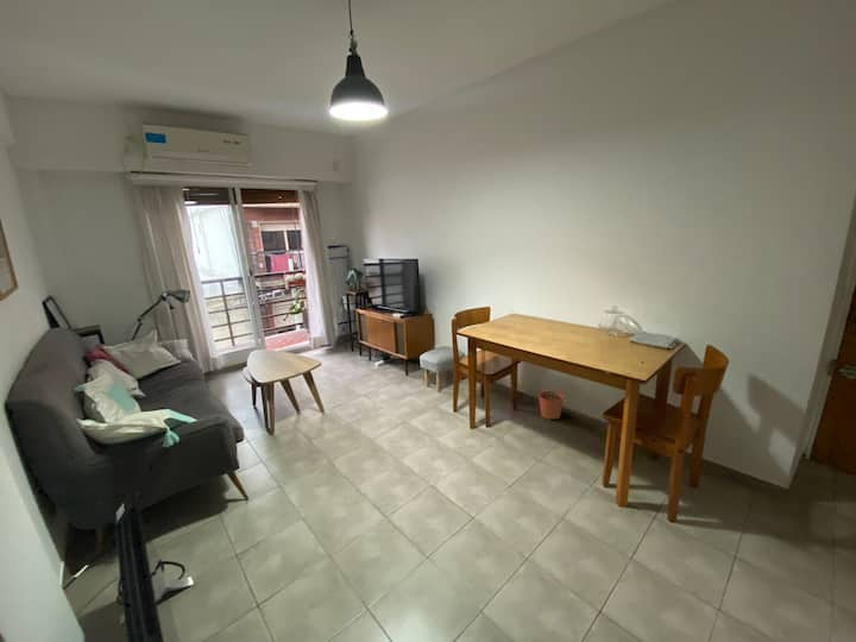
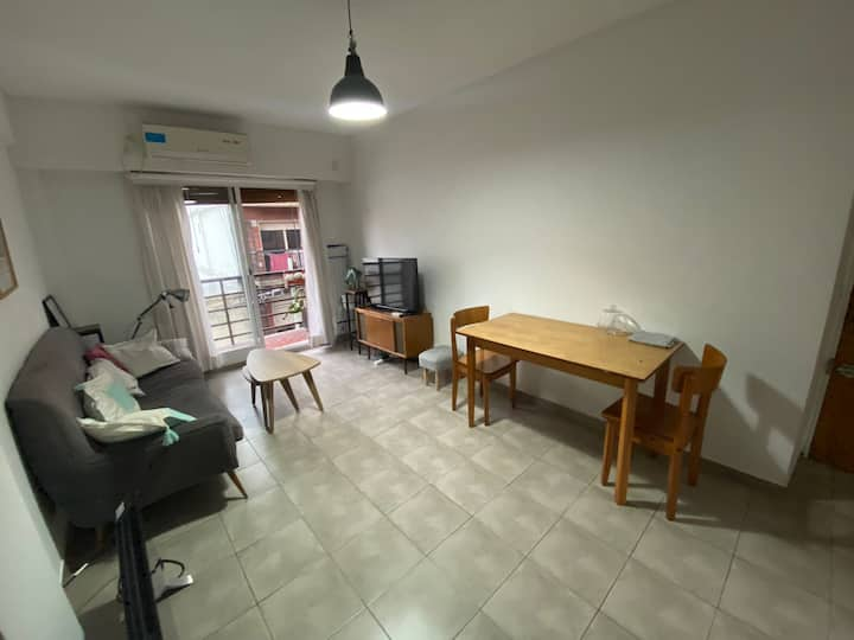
- plant pot [539,389,565,421]
